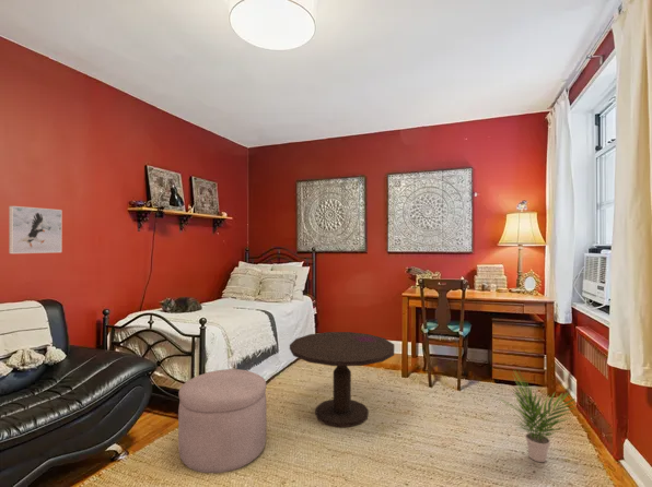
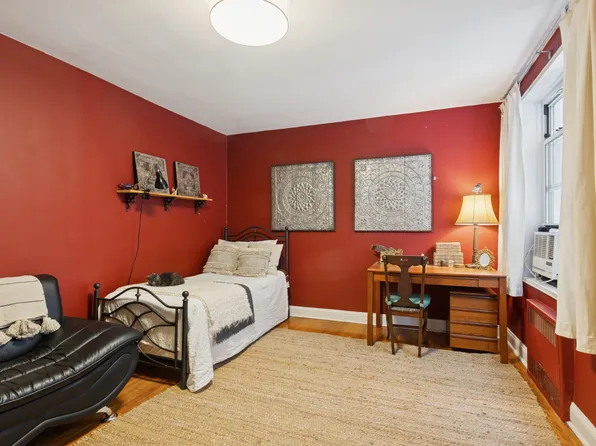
- side table [289,331,395,428]
- potted plant [494,368,578,463]
- ottoman [177,368,267,474]
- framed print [8,205,63,254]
